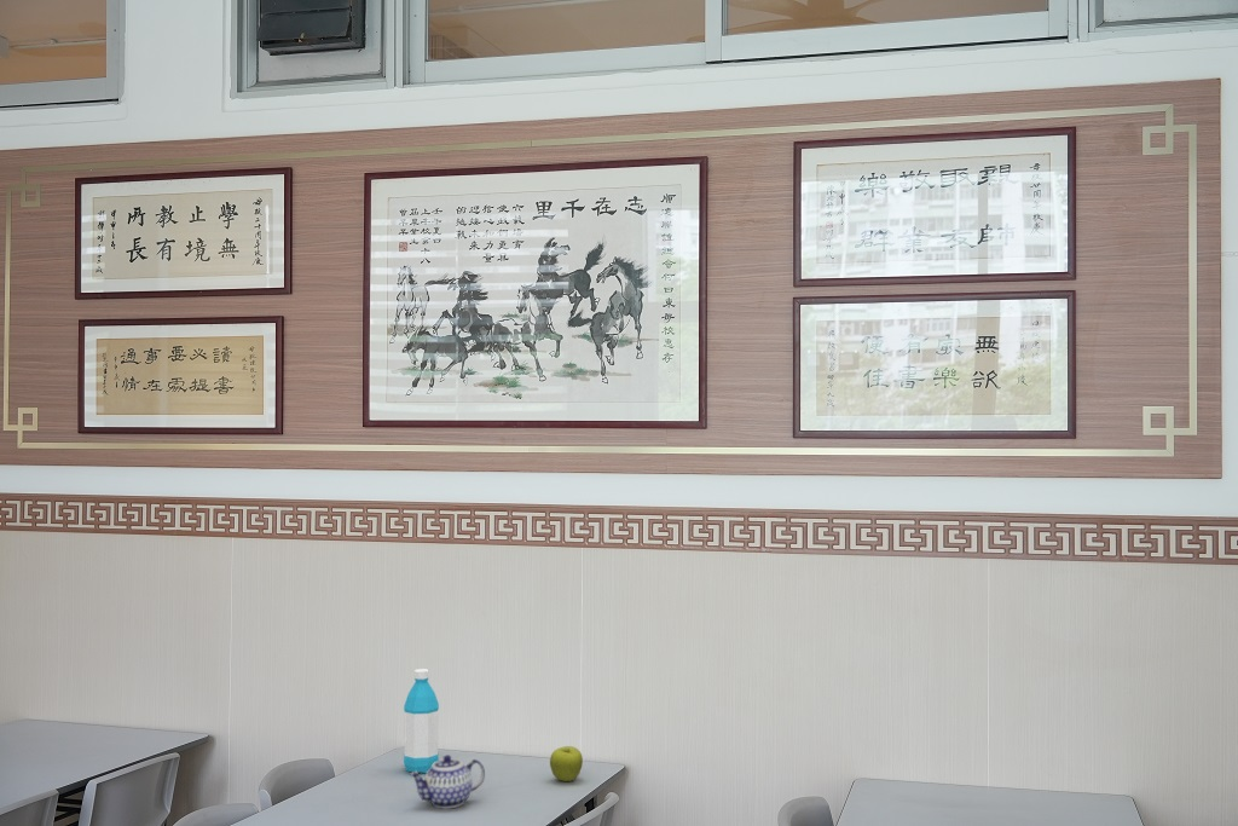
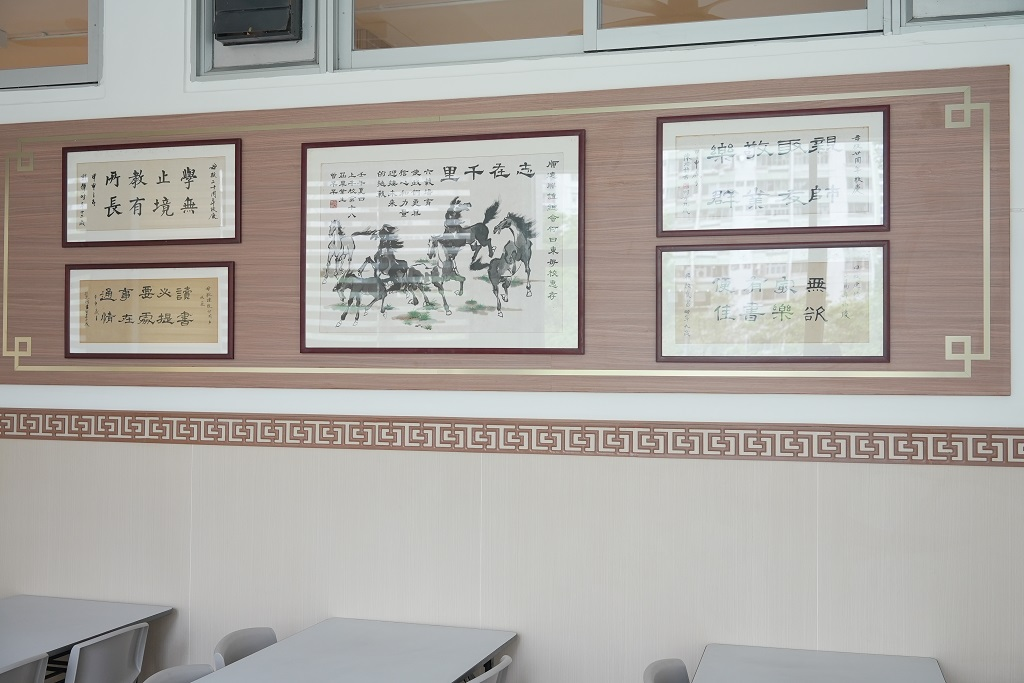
- water bottle [403,668,440,774]
- fruit [549,745,584,782]
- teapot [409,753,486,810]
